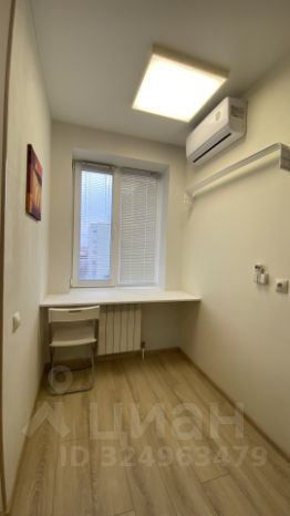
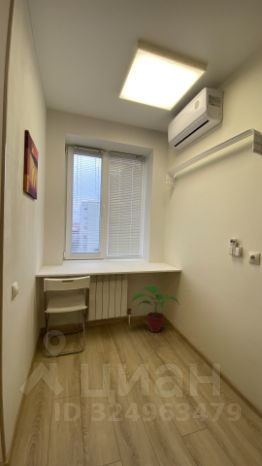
+ potted plant [130,284,180,333]
